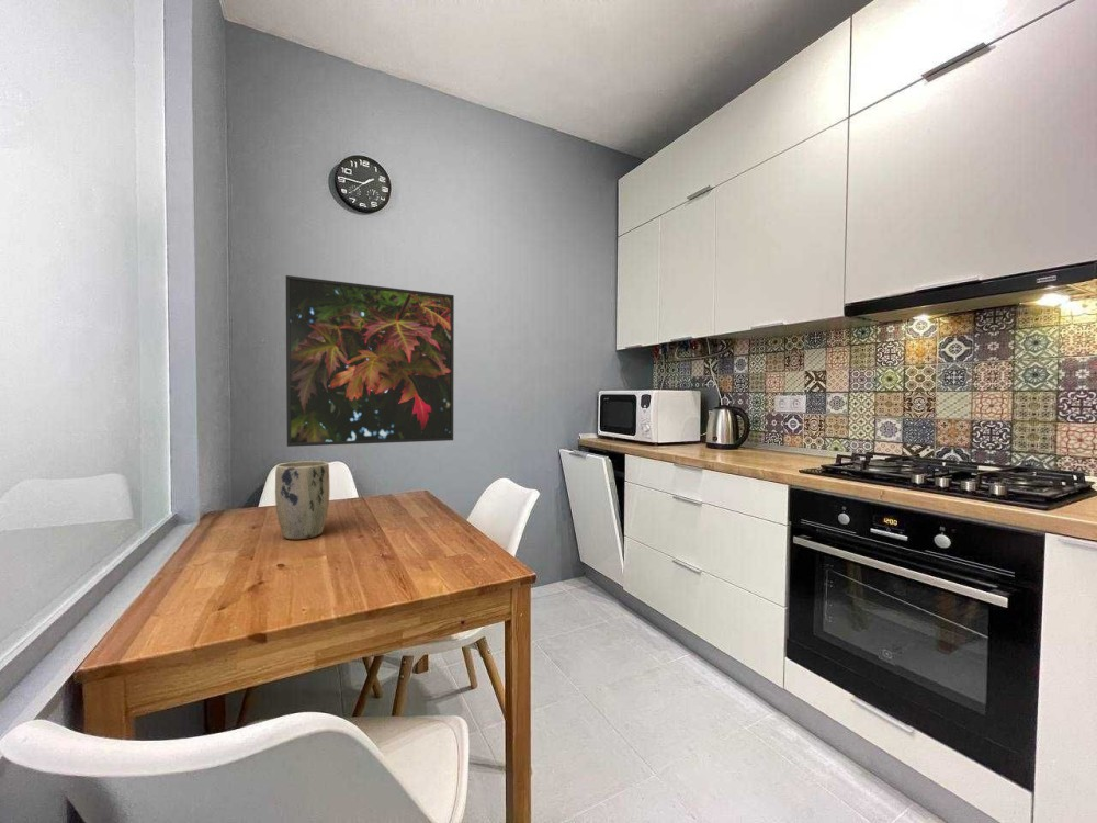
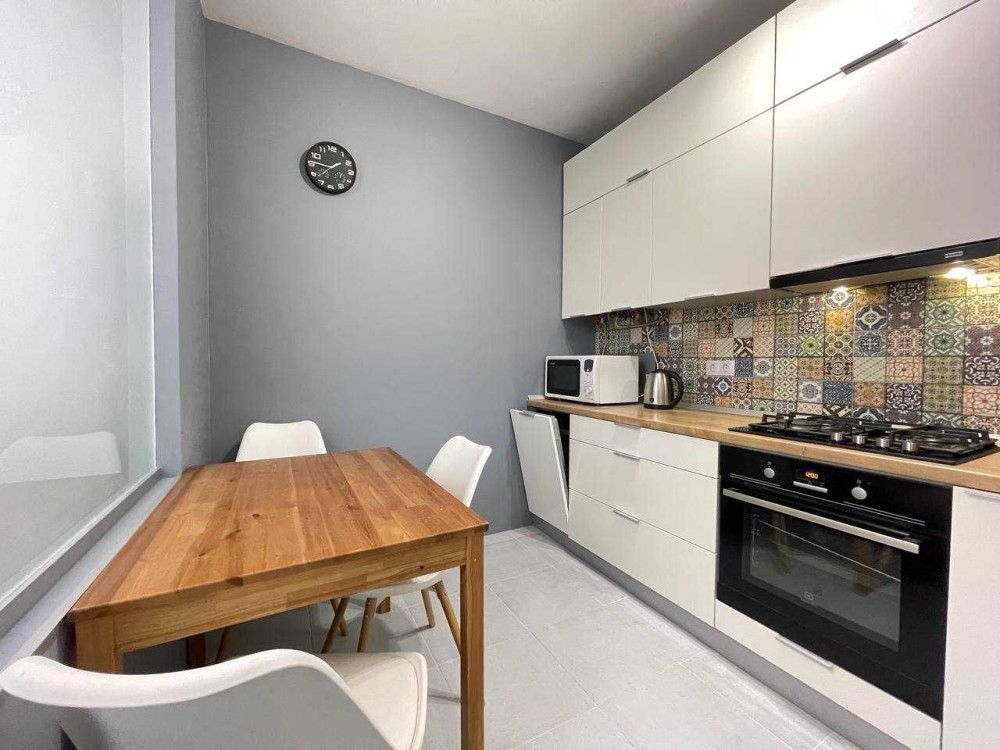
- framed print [284,274,455,448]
- plant pot [274,460,331,541]
